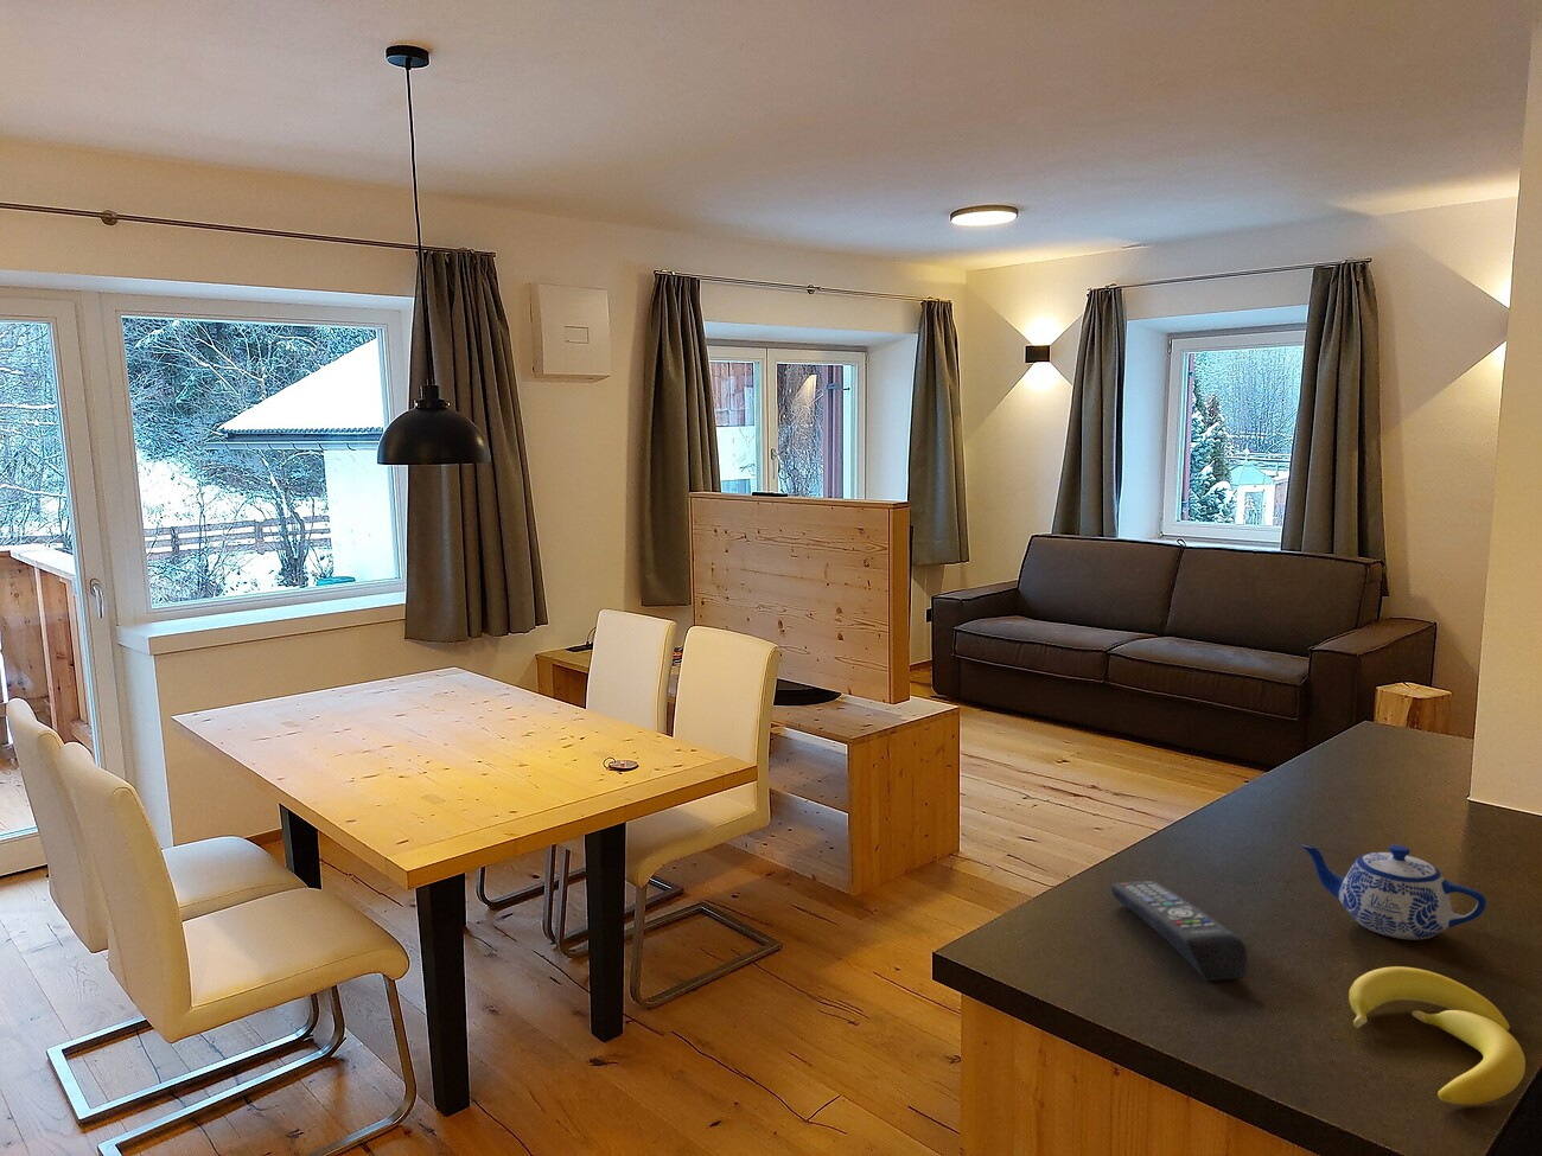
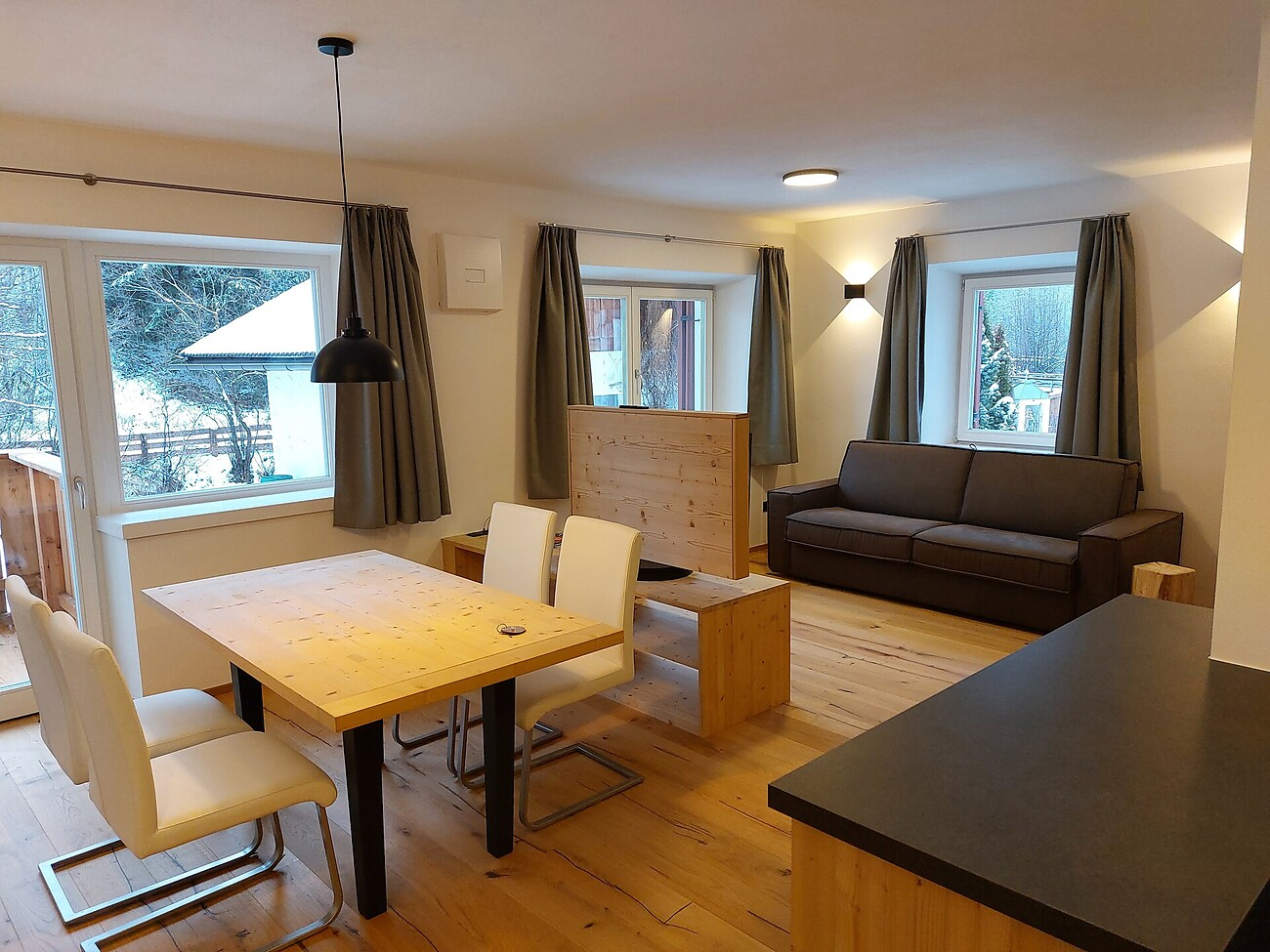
- remote control [1110,879,1249,981]
- banana [1348,965,1526,1106]
- teapot [1299,843,1487,940]
